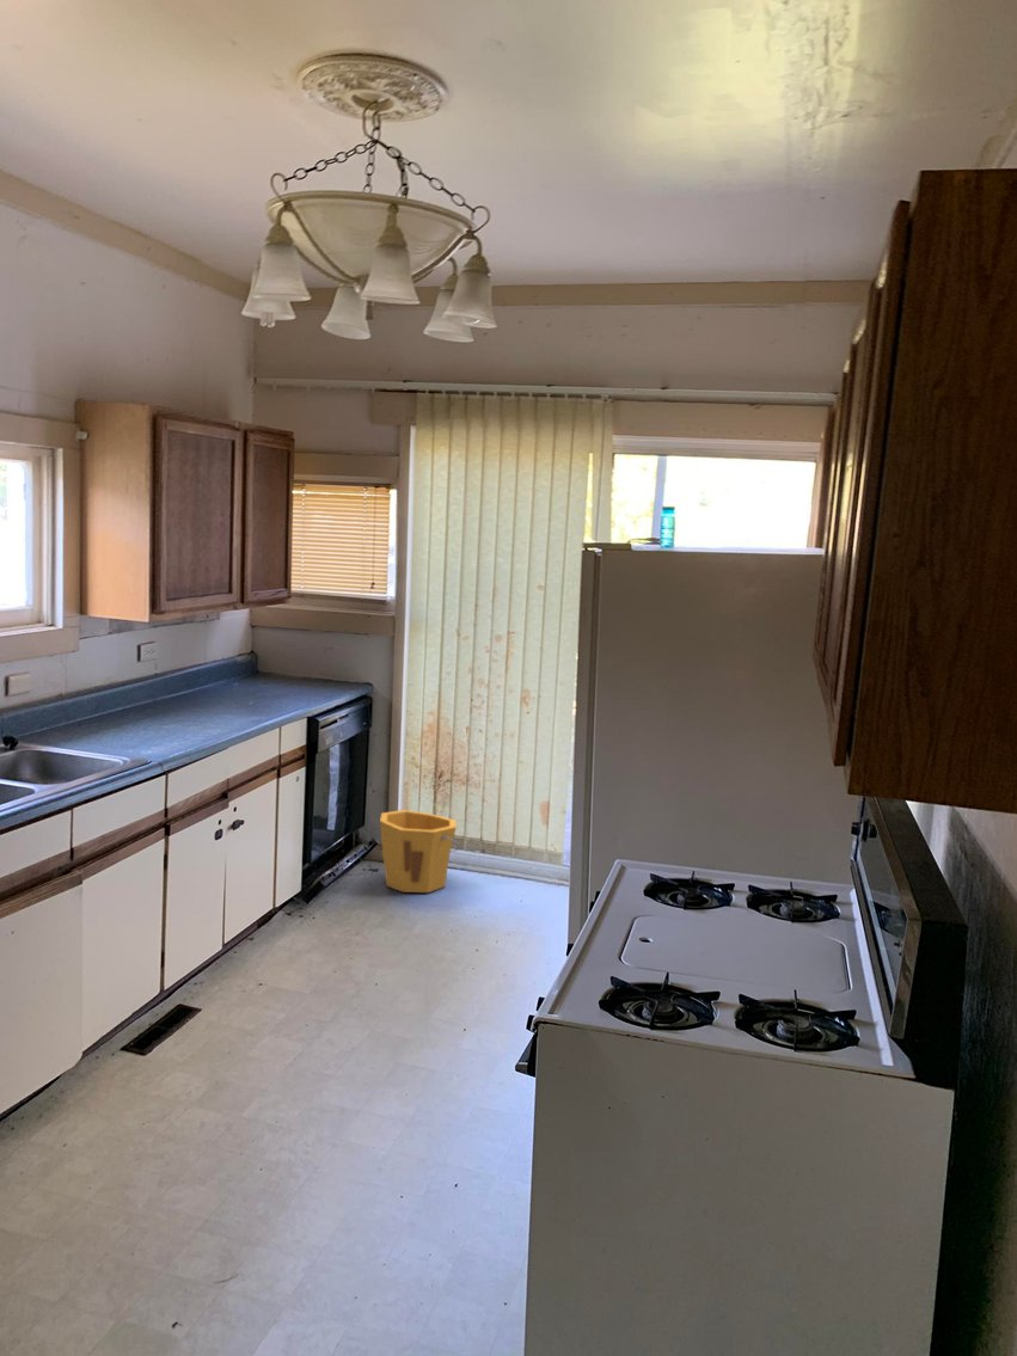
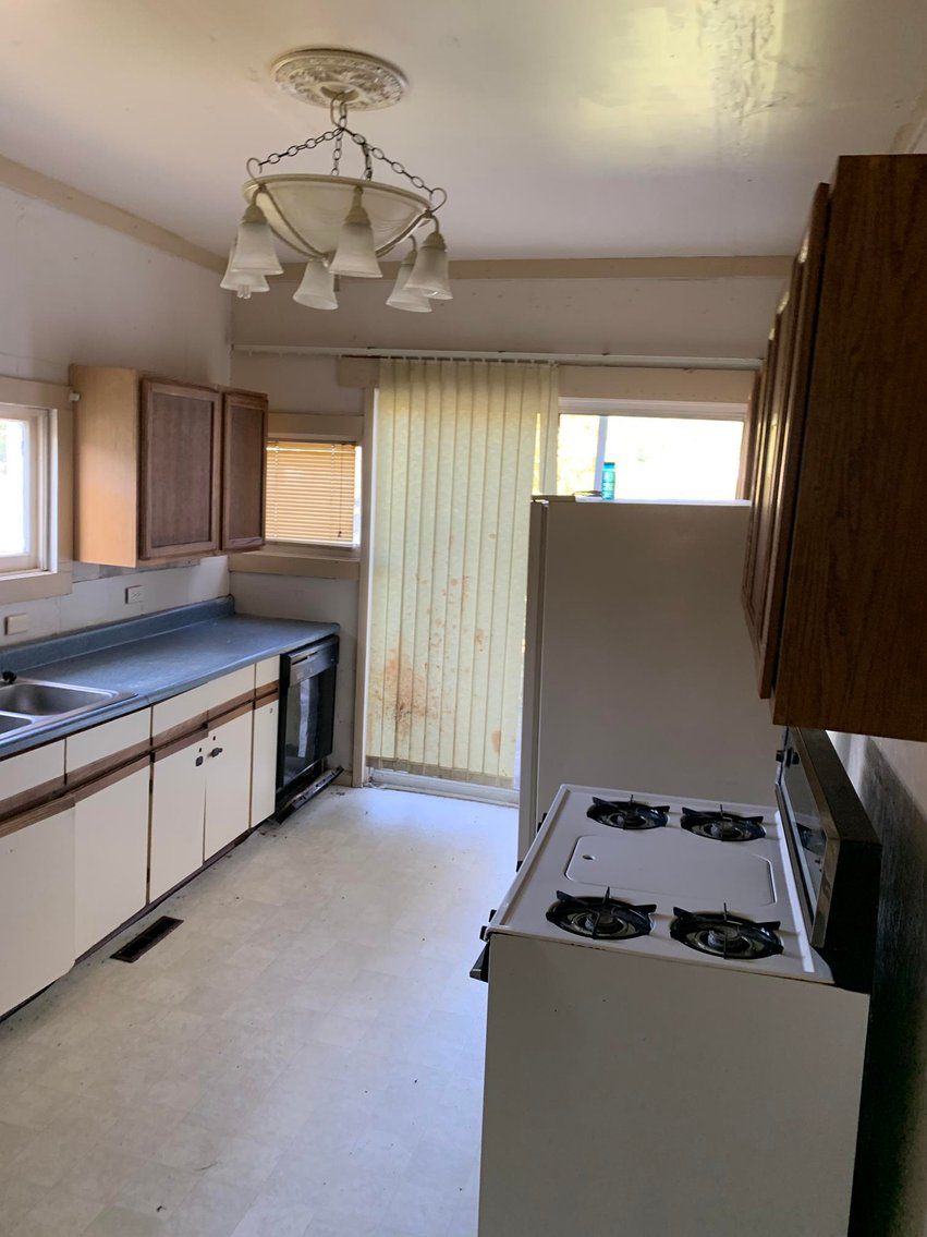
- bucket [379,809,461,894]
